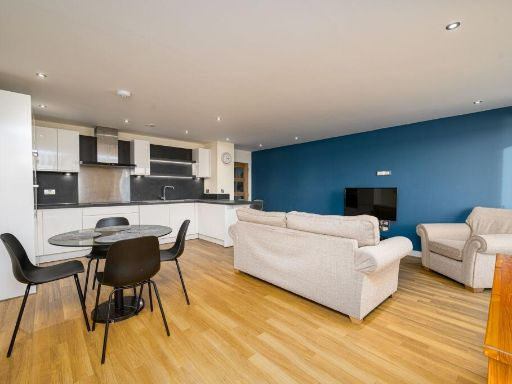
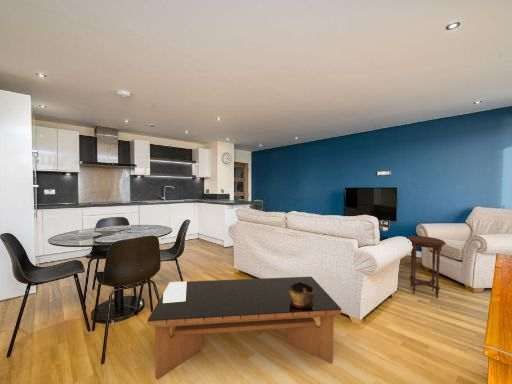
+ coffee table [147,276,342,381]
+ decorative bowl [289,281,315,308]
+ side table [406,235,447,299]
